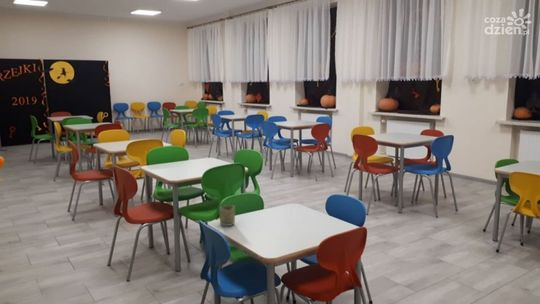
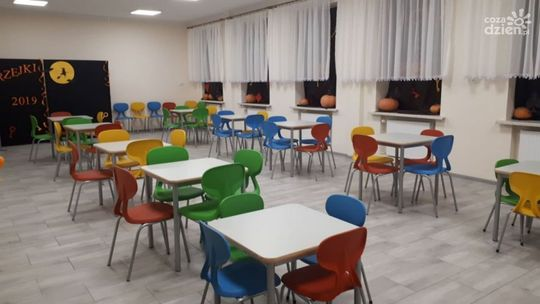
- cup [218,205,236,227]
